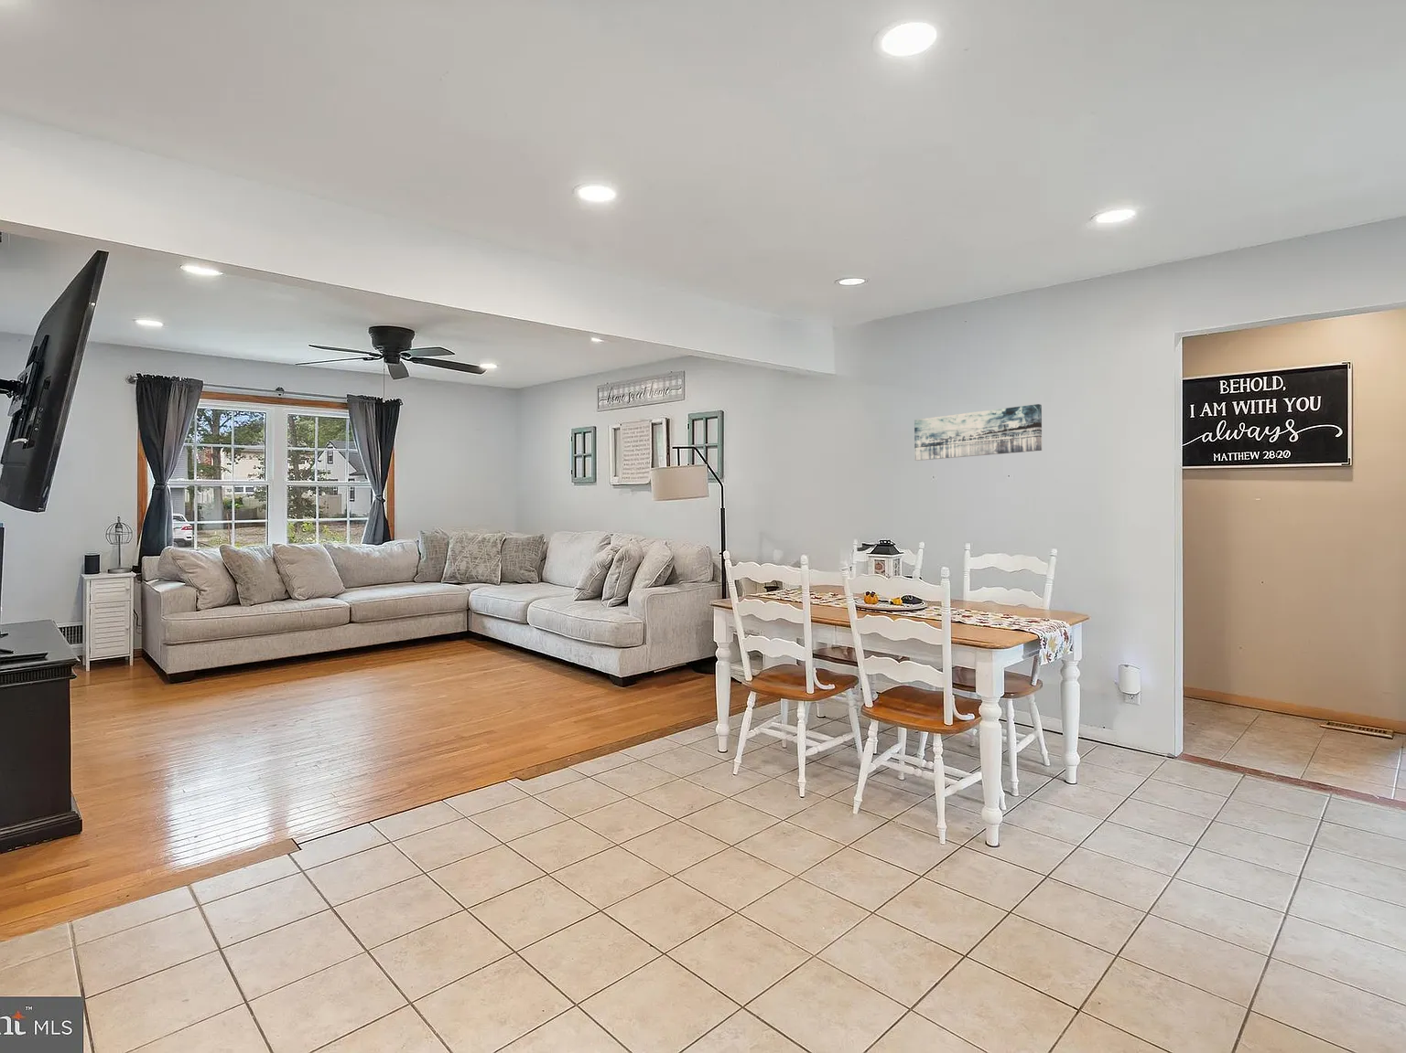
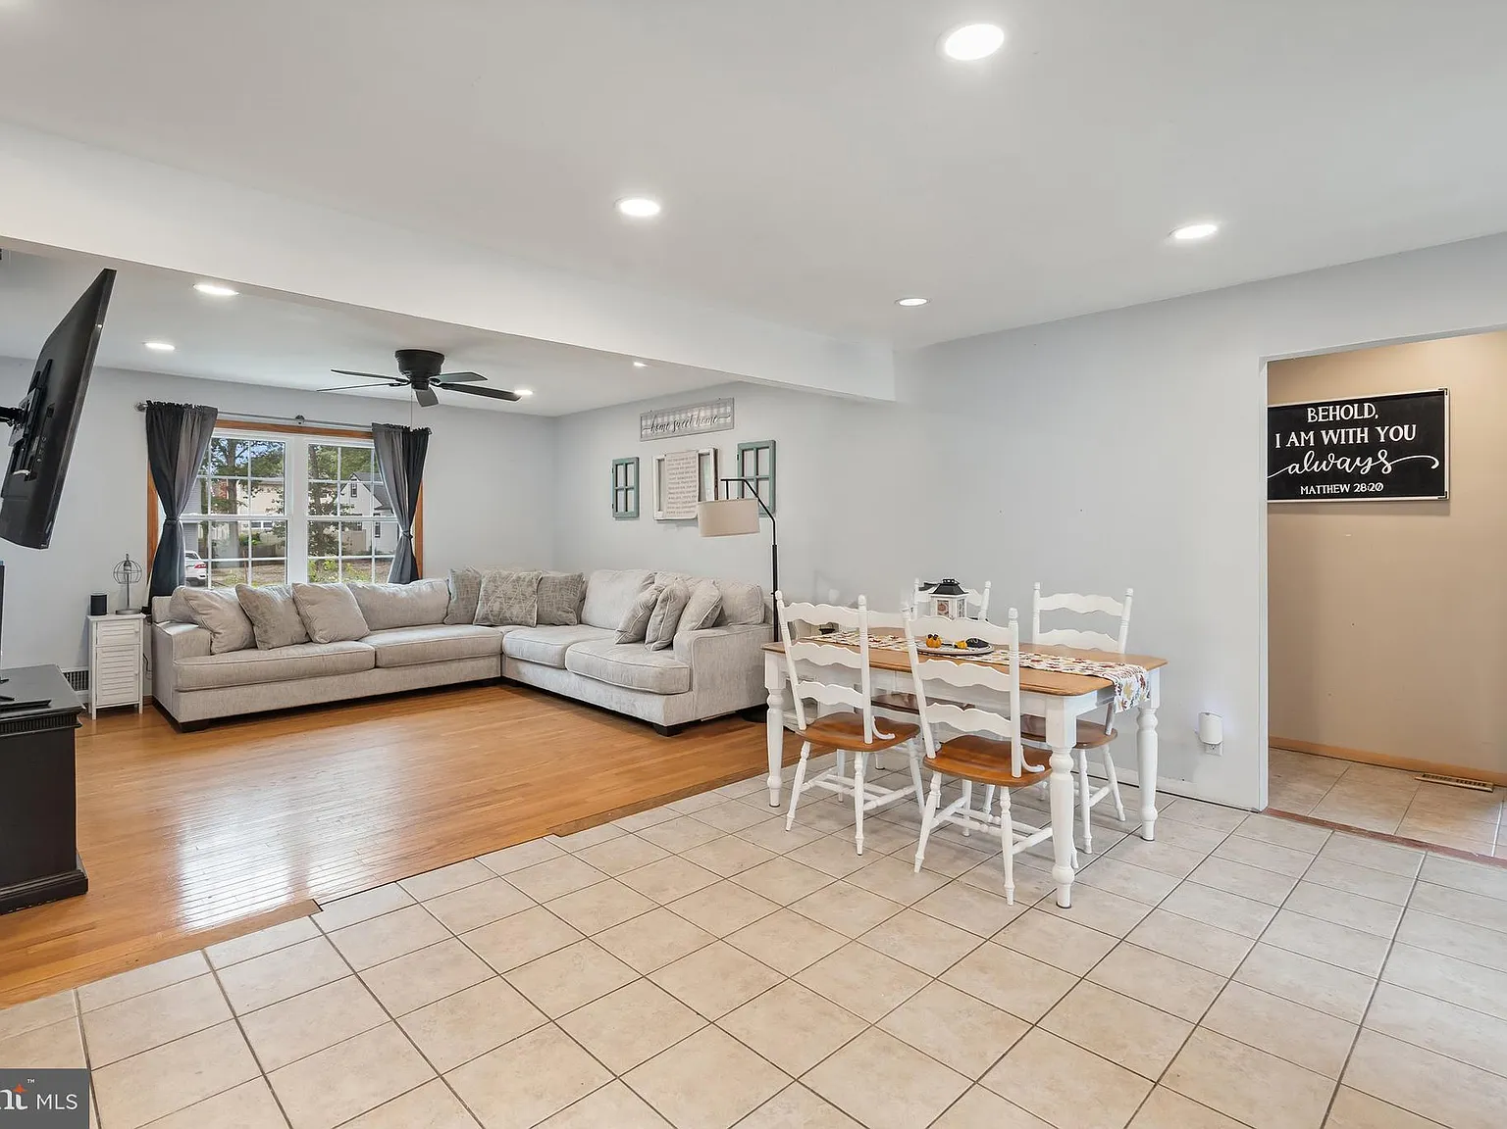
- wall art [913,403,1043,461]
